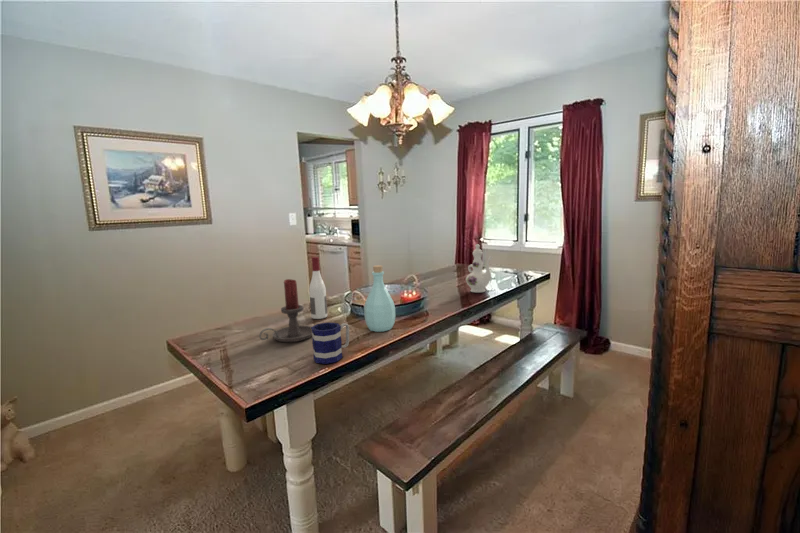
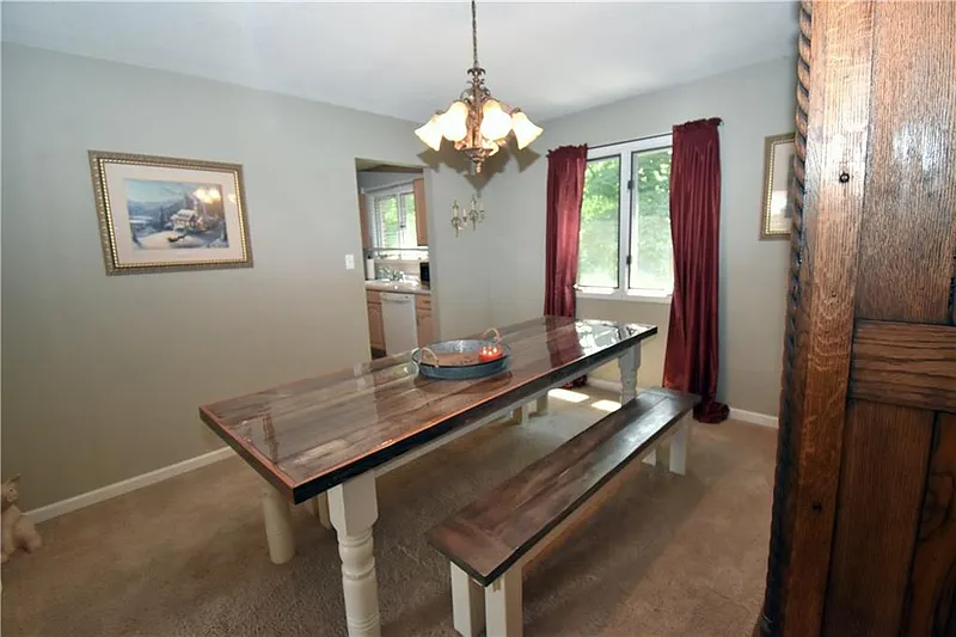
- candle holder [258,278,312,343]
- mug [311,321,350,365]
- chinaware [465,243,494,293]
- bottle [363,264,396,333]
- alcohol [308,256,328,320]
